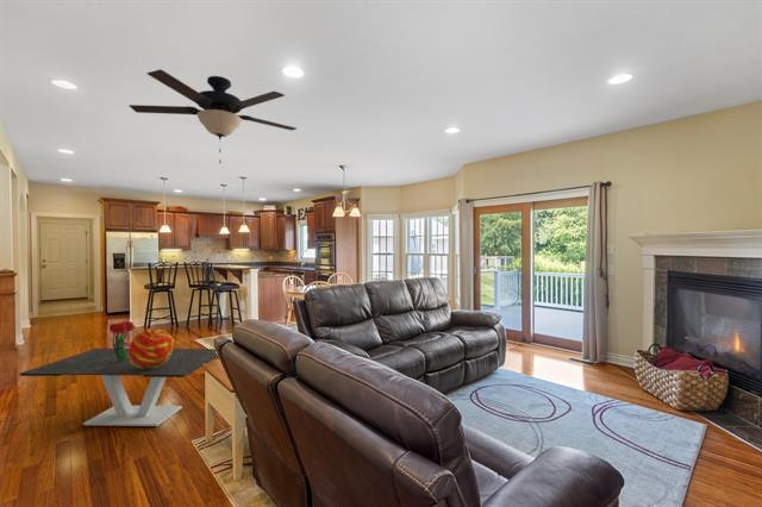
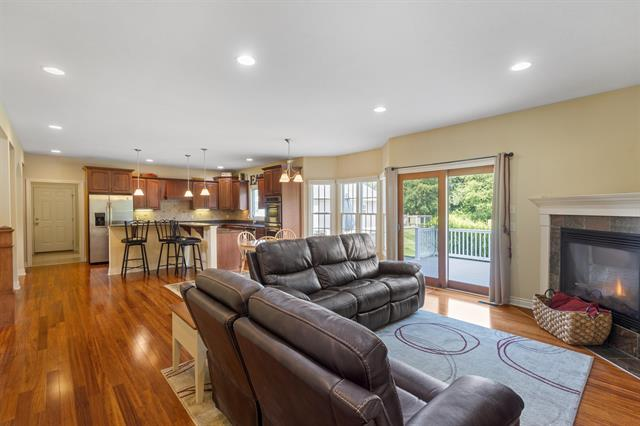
- coffee table [18,348,219,427]
- ceiling fan [127,69,298,164]
- decorative sphere [127,327,175,369]
- bouquet [107,320,136,361]
